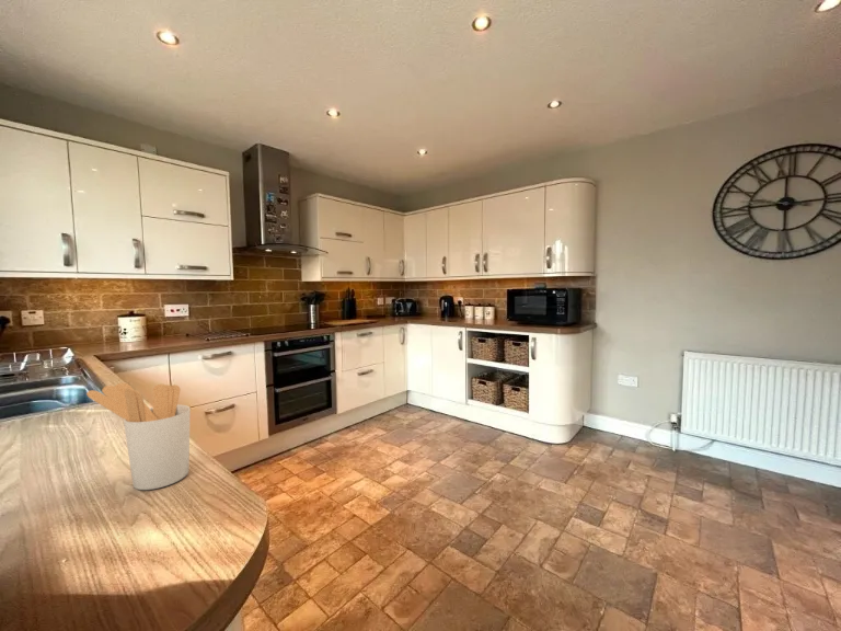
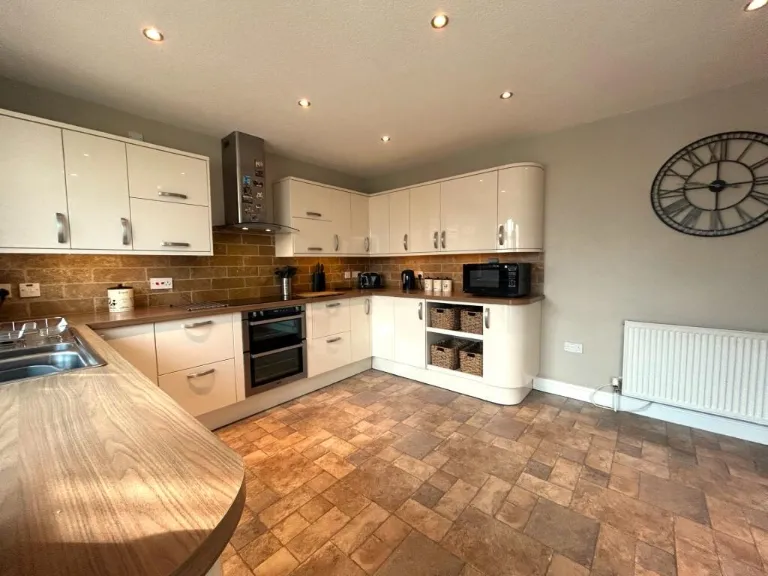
- utensil holder [85,381,192,491]
